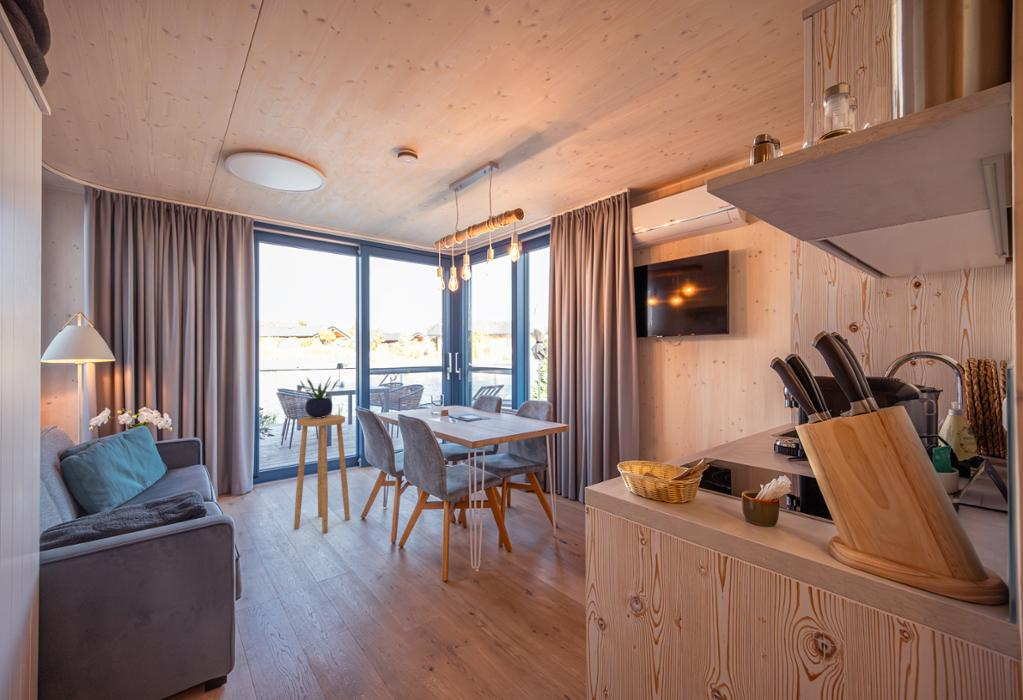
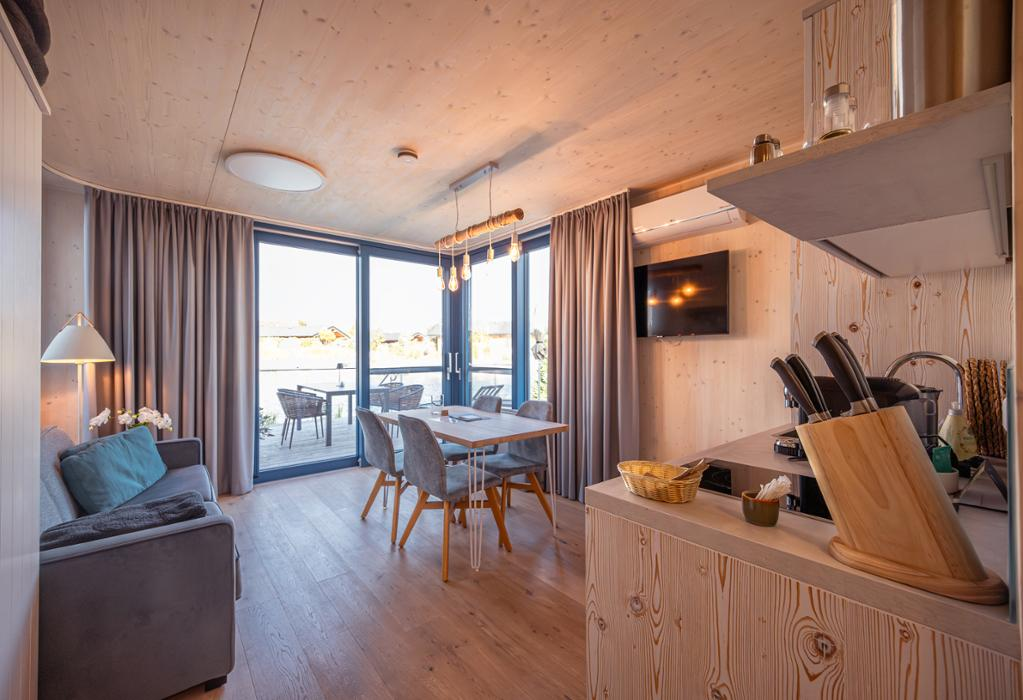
- potted plant [299,375,340,418]
- stool [293,414,351,534]
